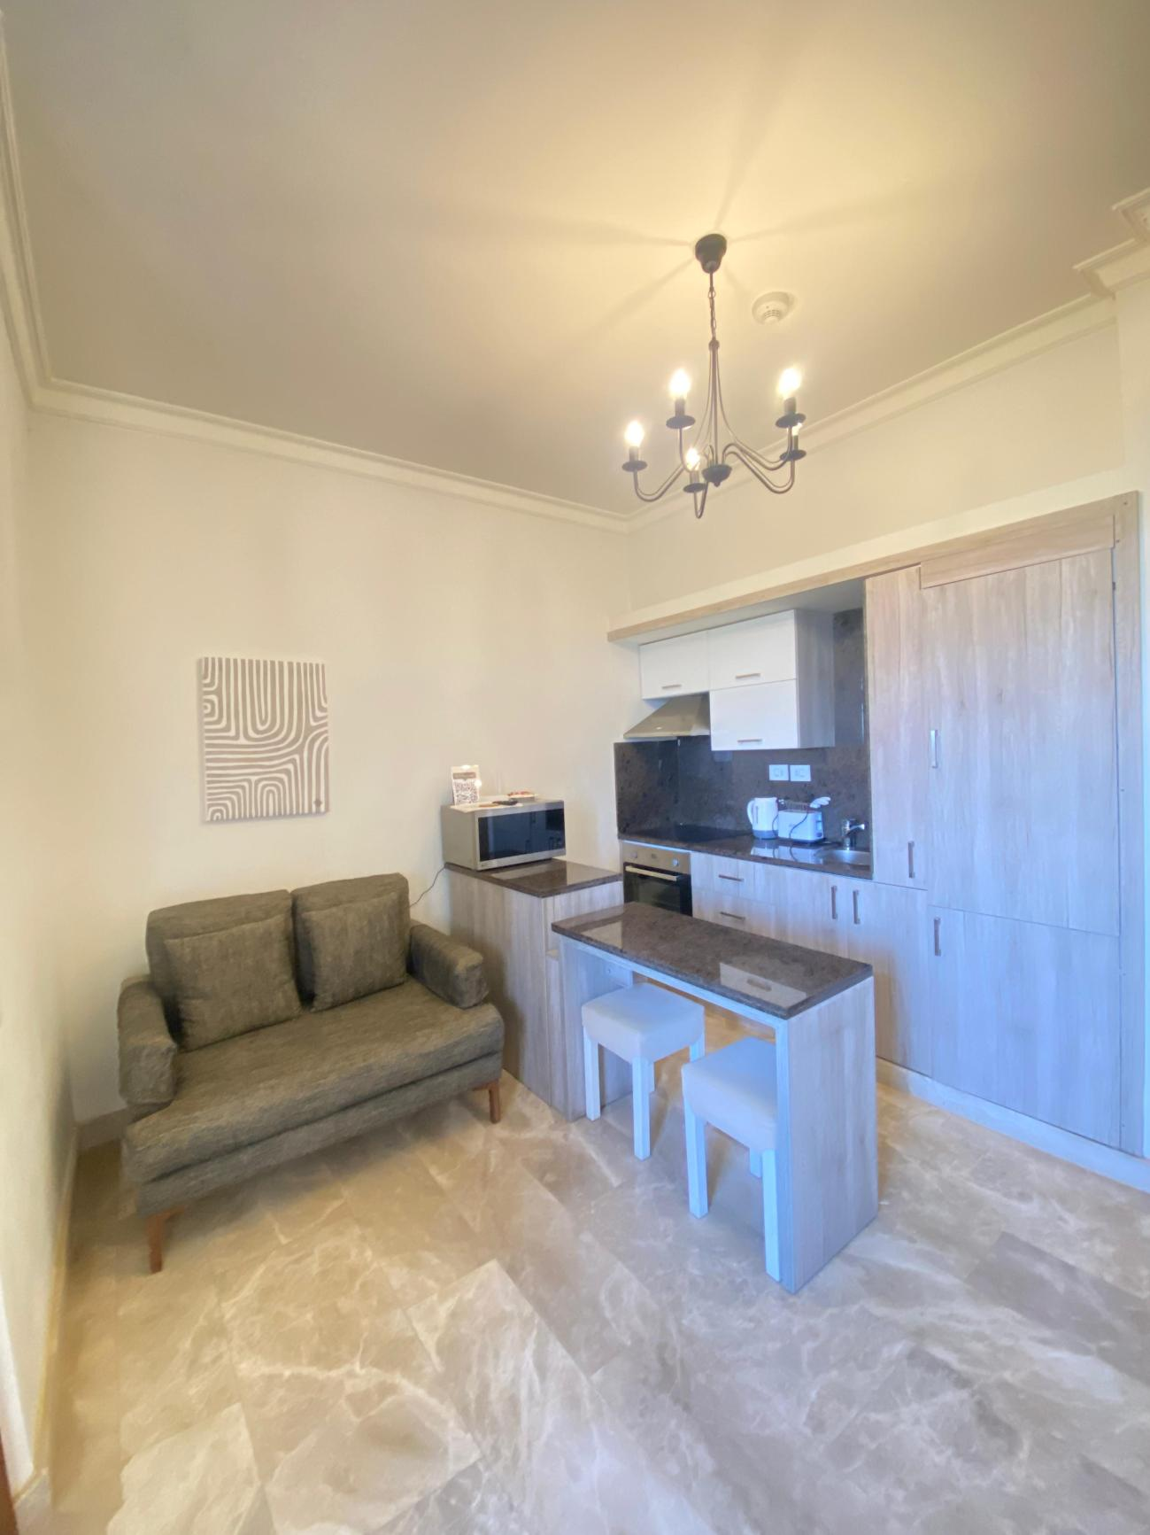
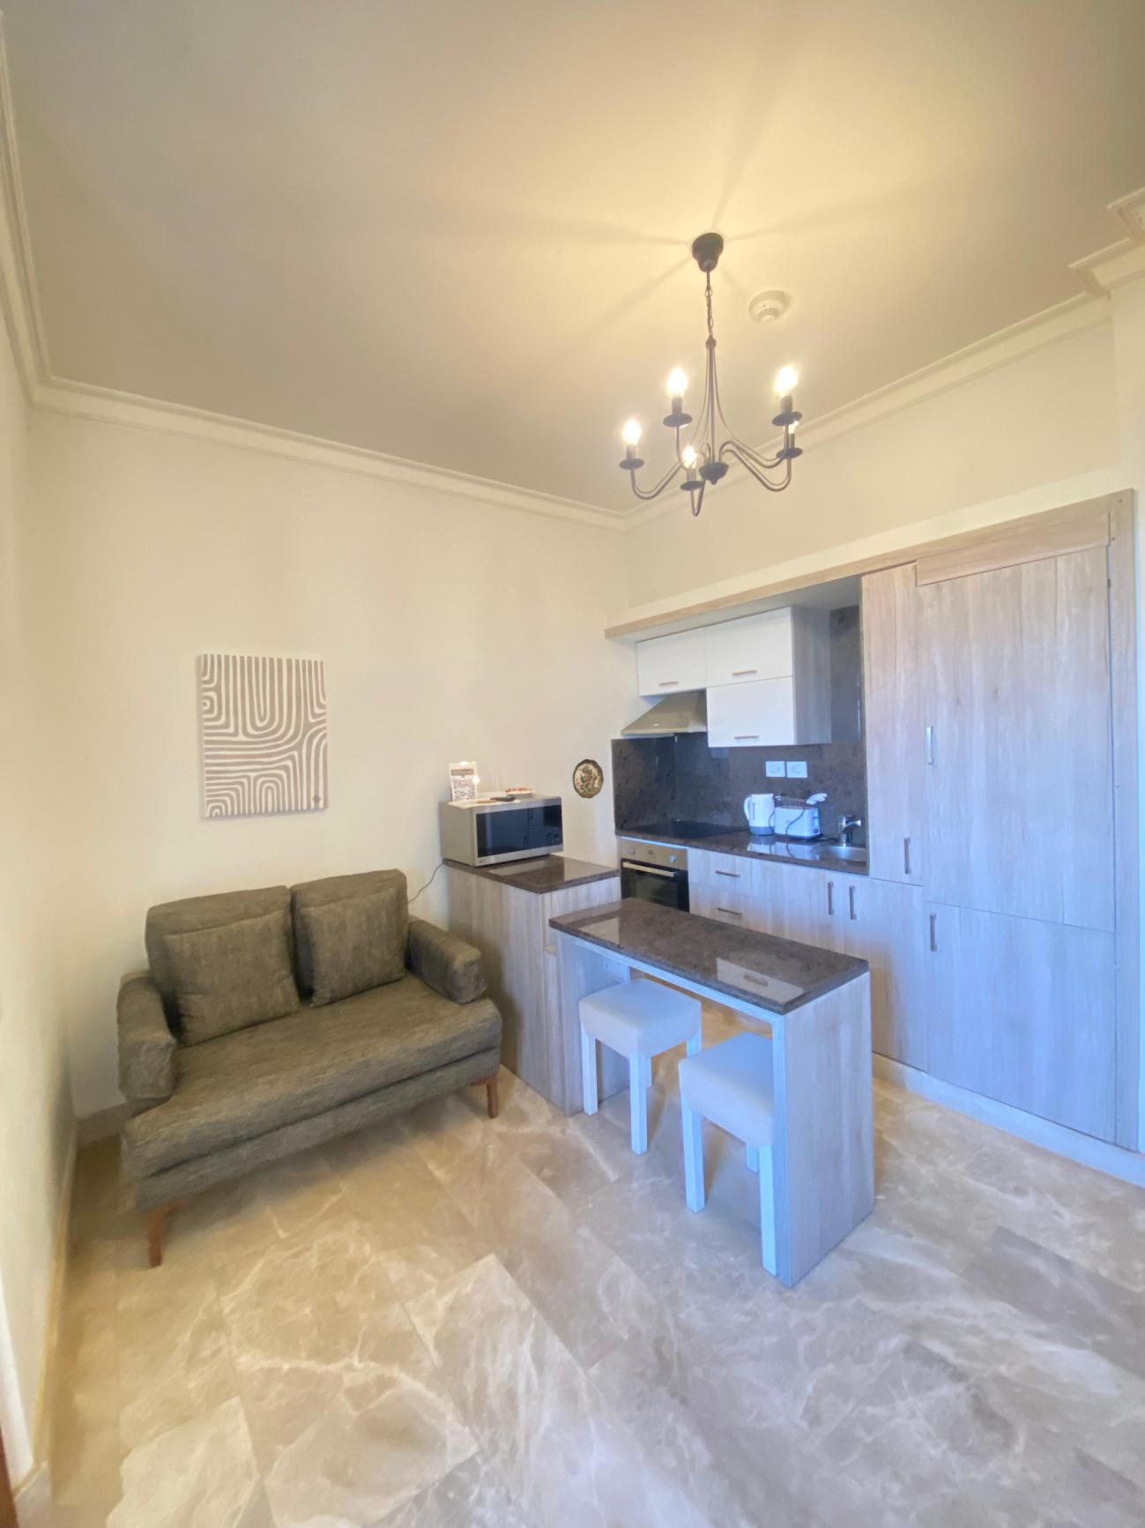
+ decorative plate [571,758,605,800]
